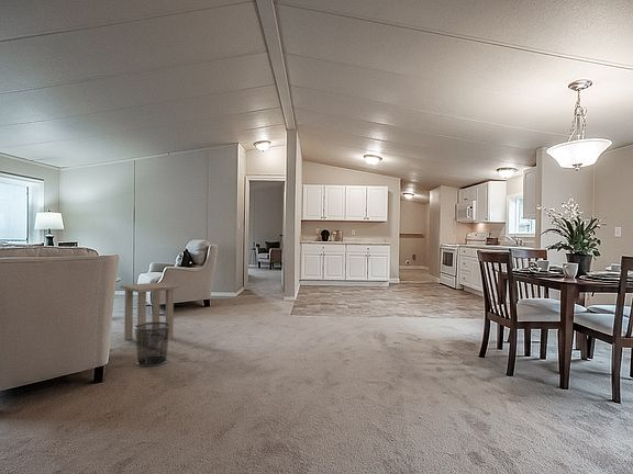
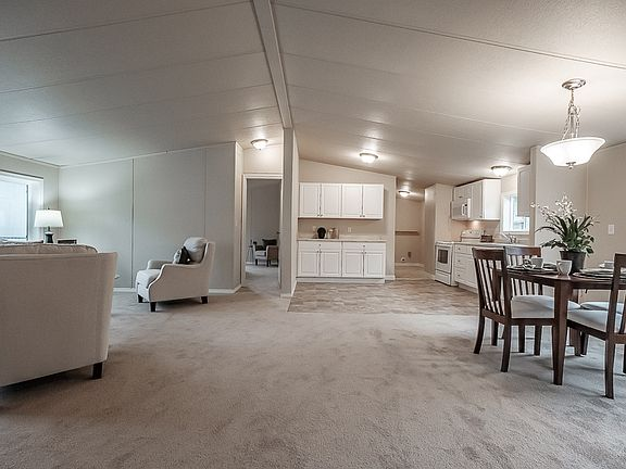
- waste bin [133,321,170,368]
- side table [119,281,179,346]
